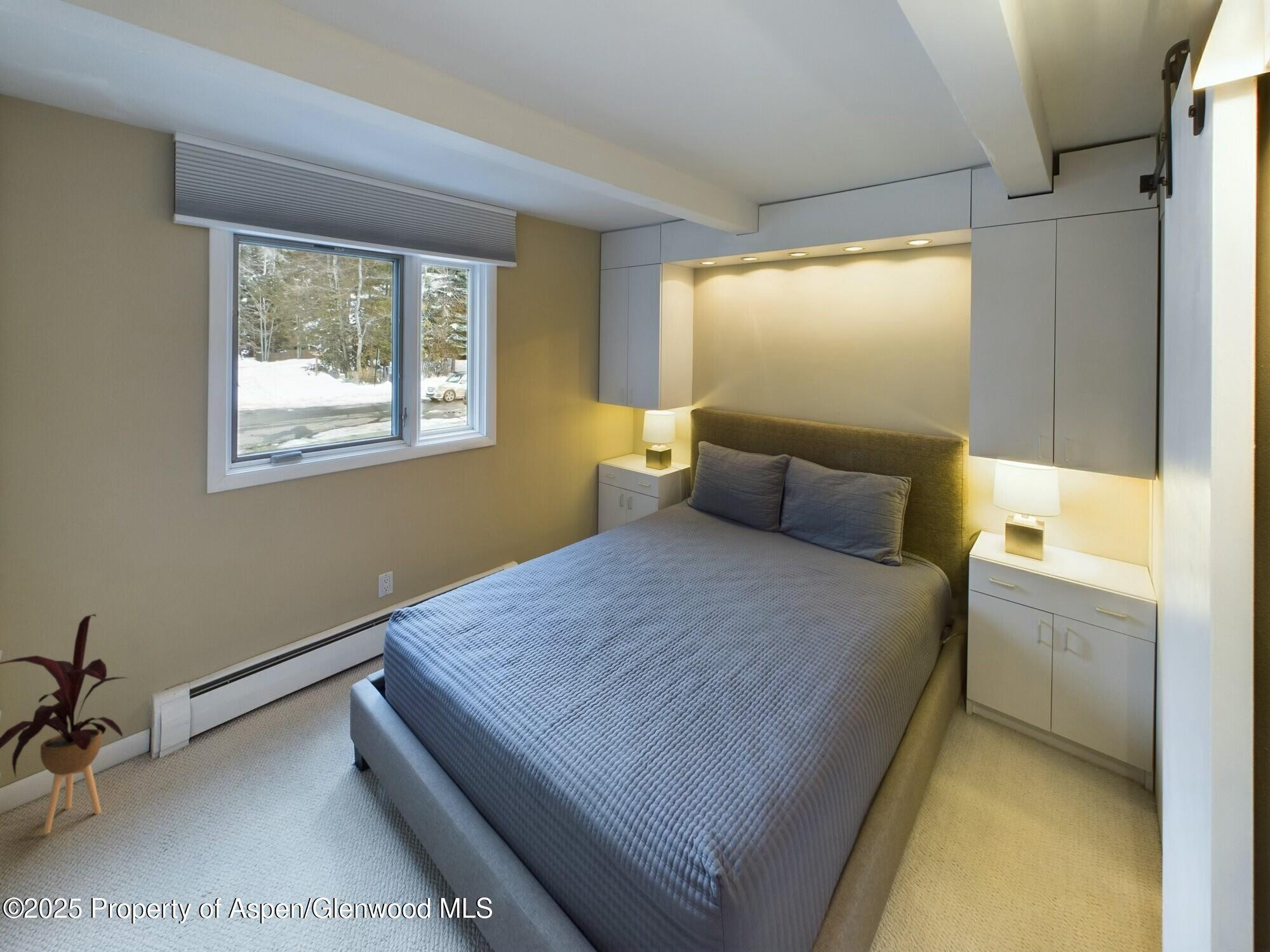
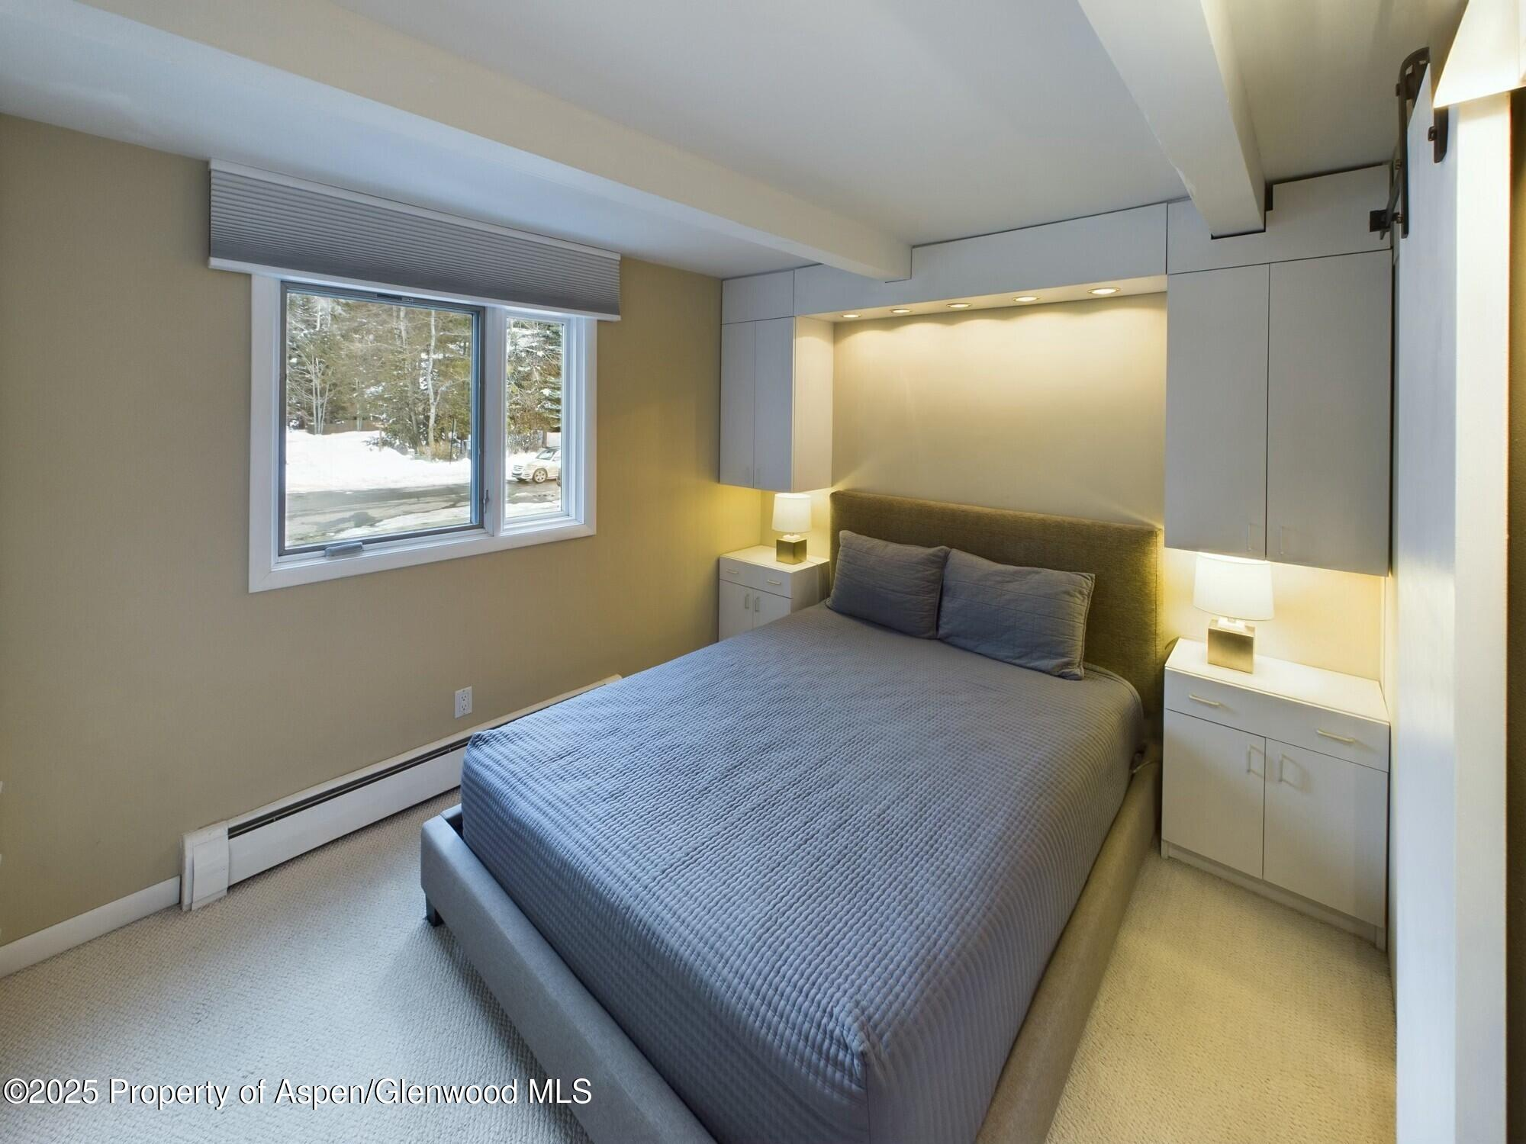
- house plant [0,613,128,835]
